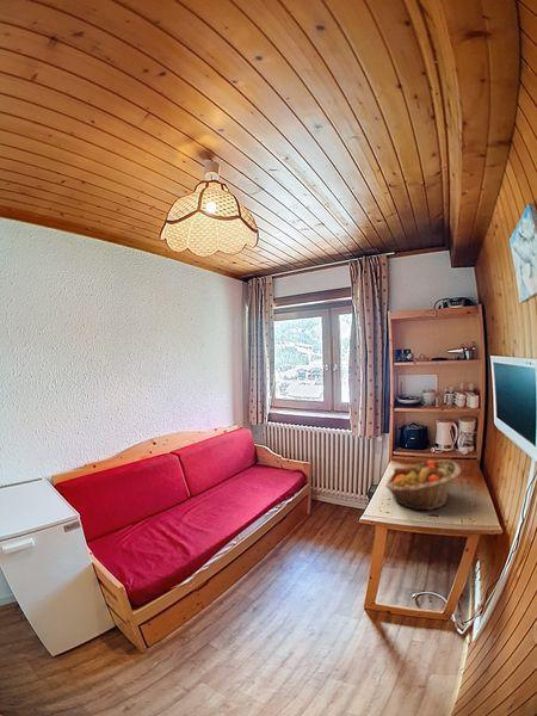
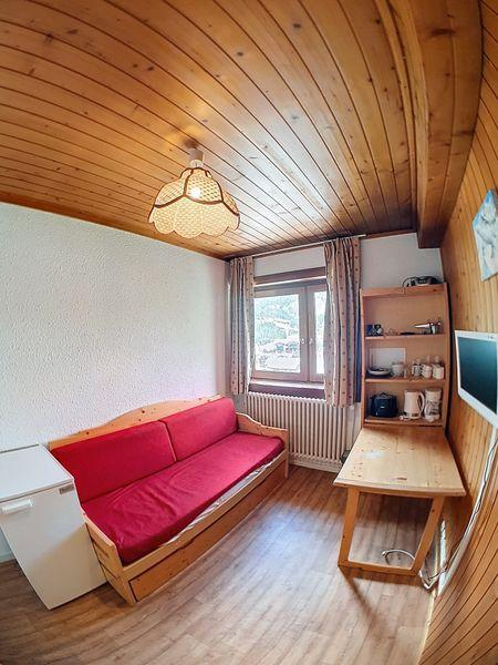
- fruit basket [384,459,462,512]
